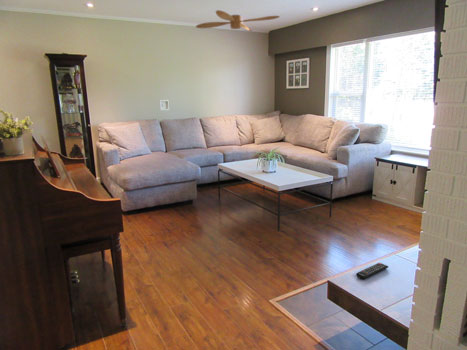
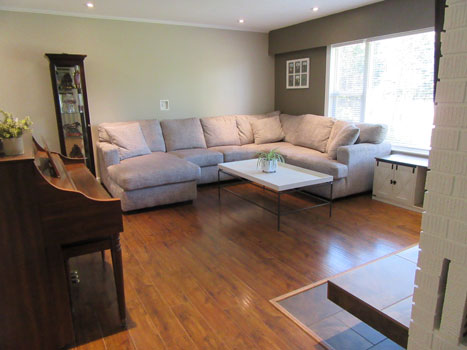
- ceiling fan [195,9,281,32]
- remote control [355,262,389,280]
